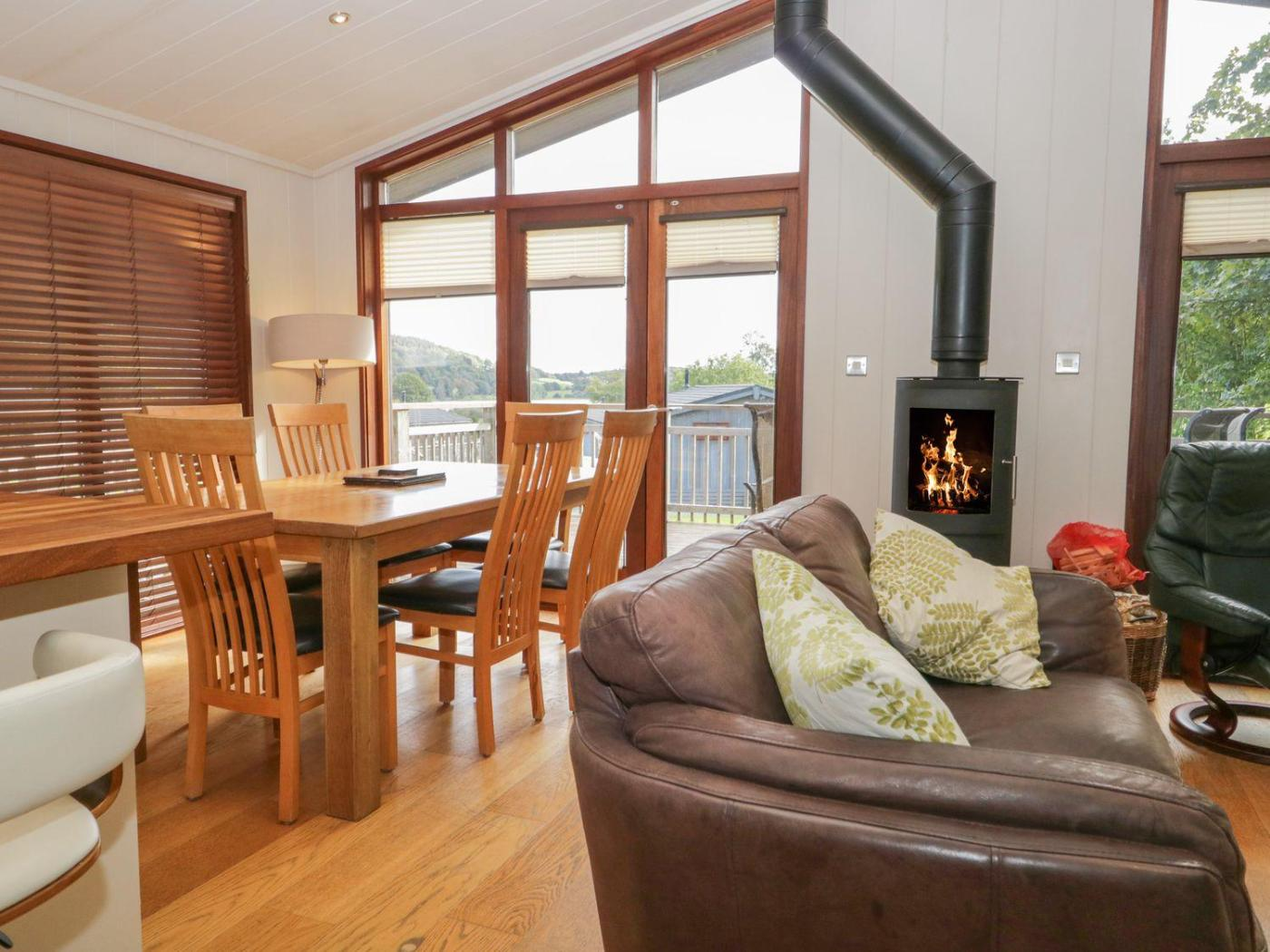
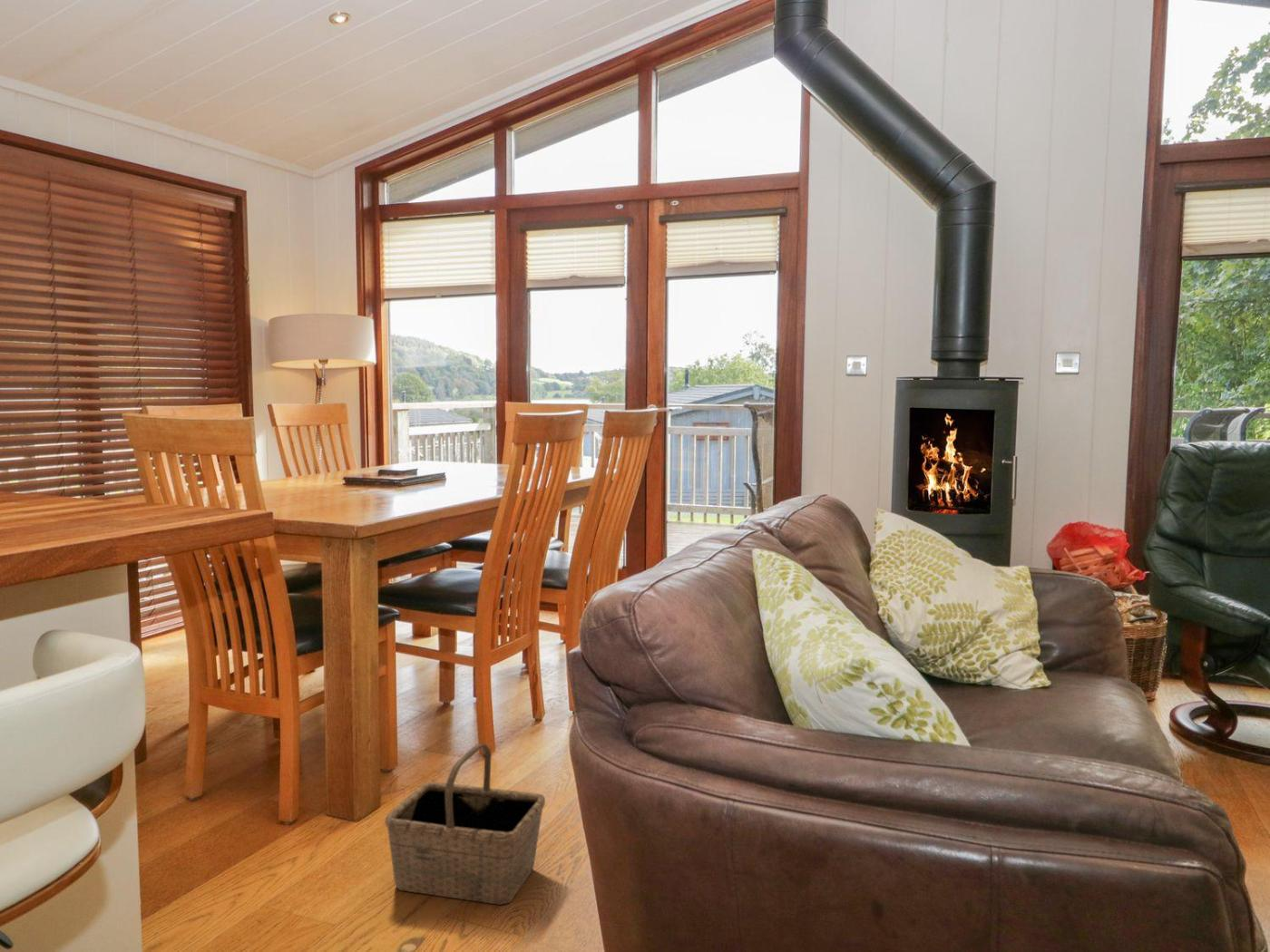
+ basket [385,743,546,906]
